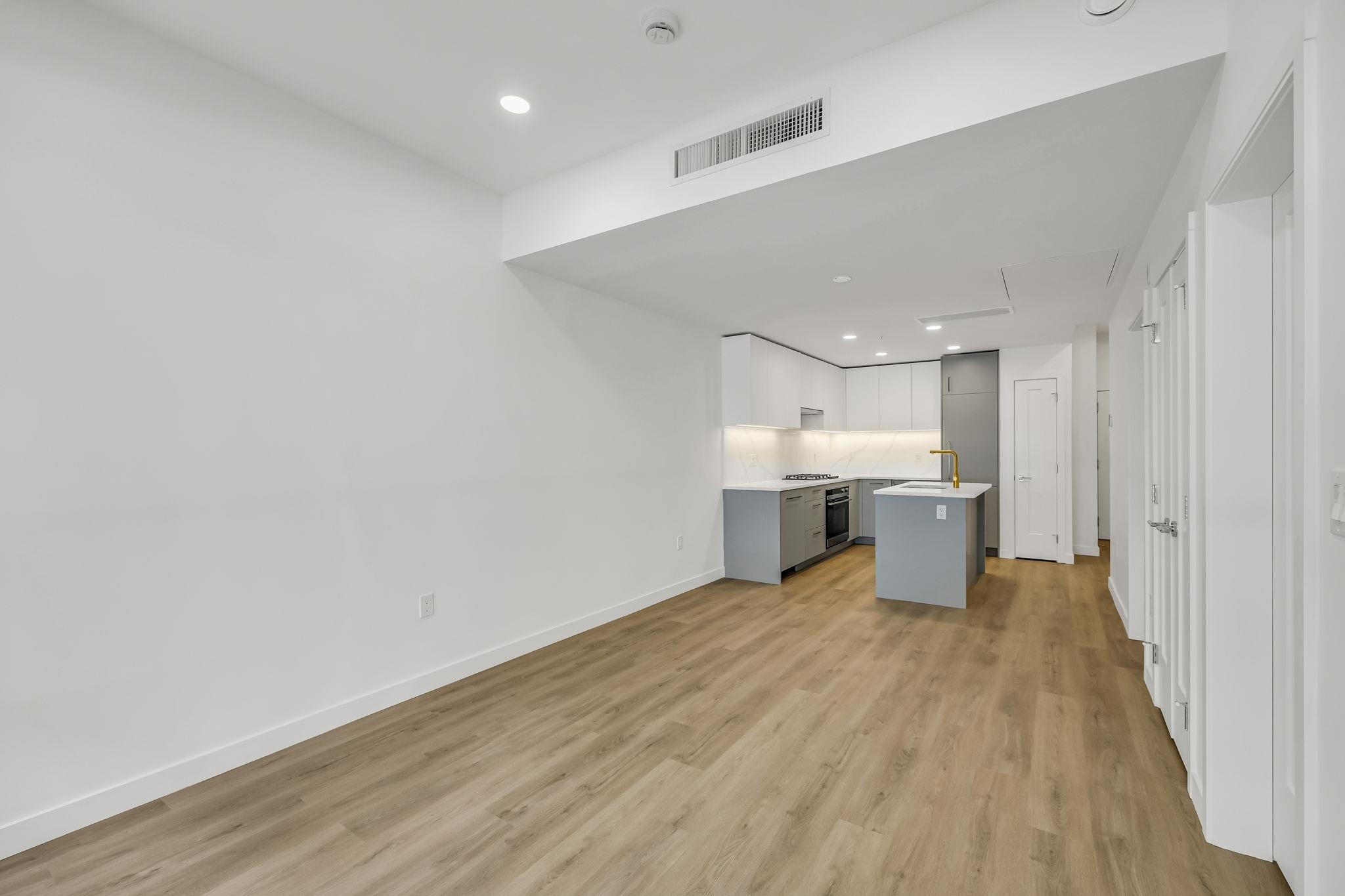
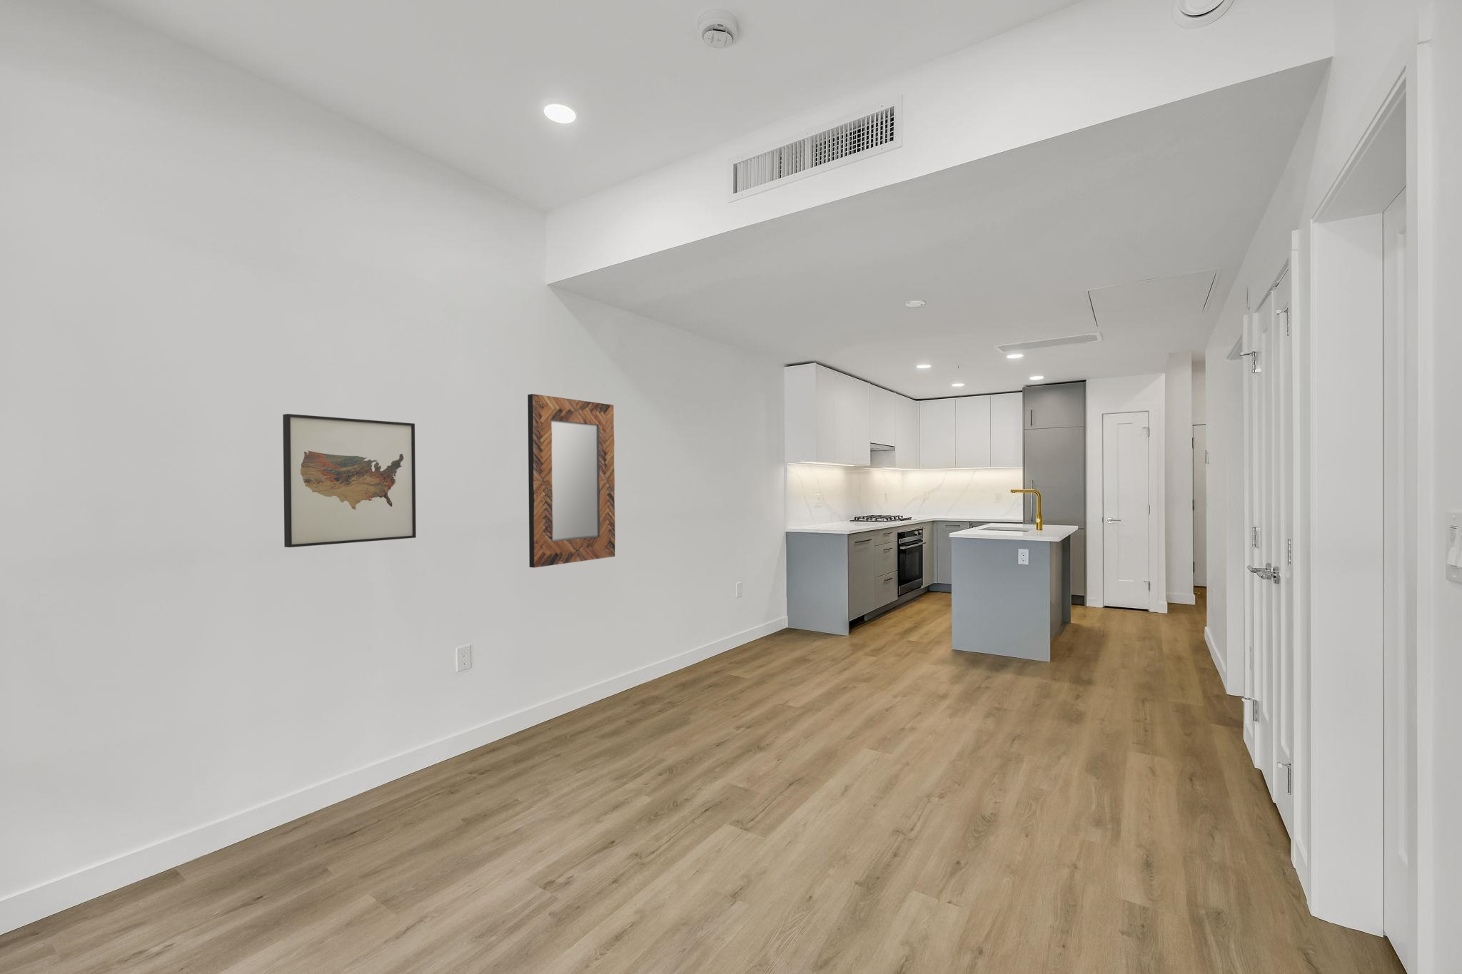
+ wall art [282,413,417,548]
+ home mirror [527,394,616,569]
